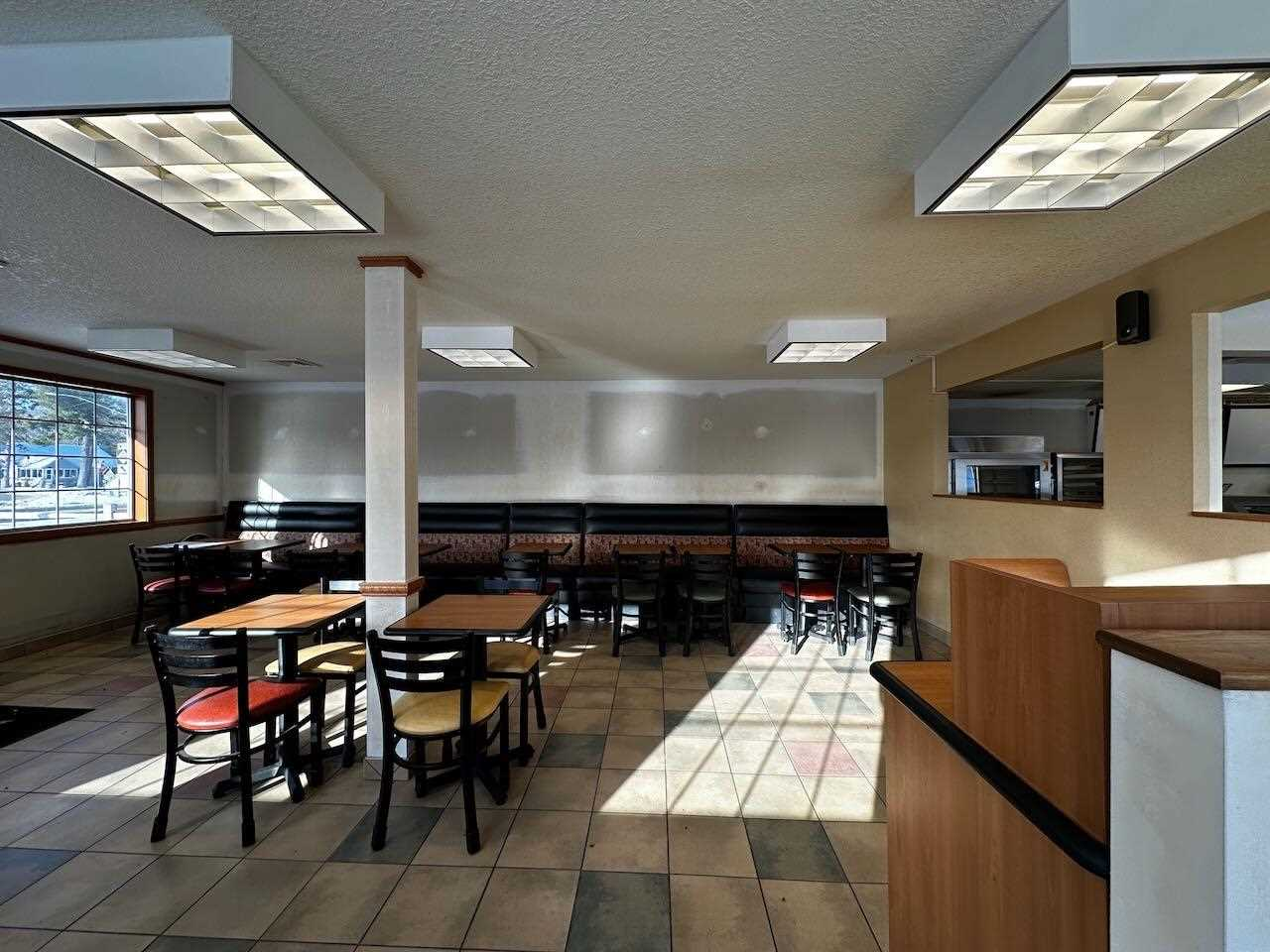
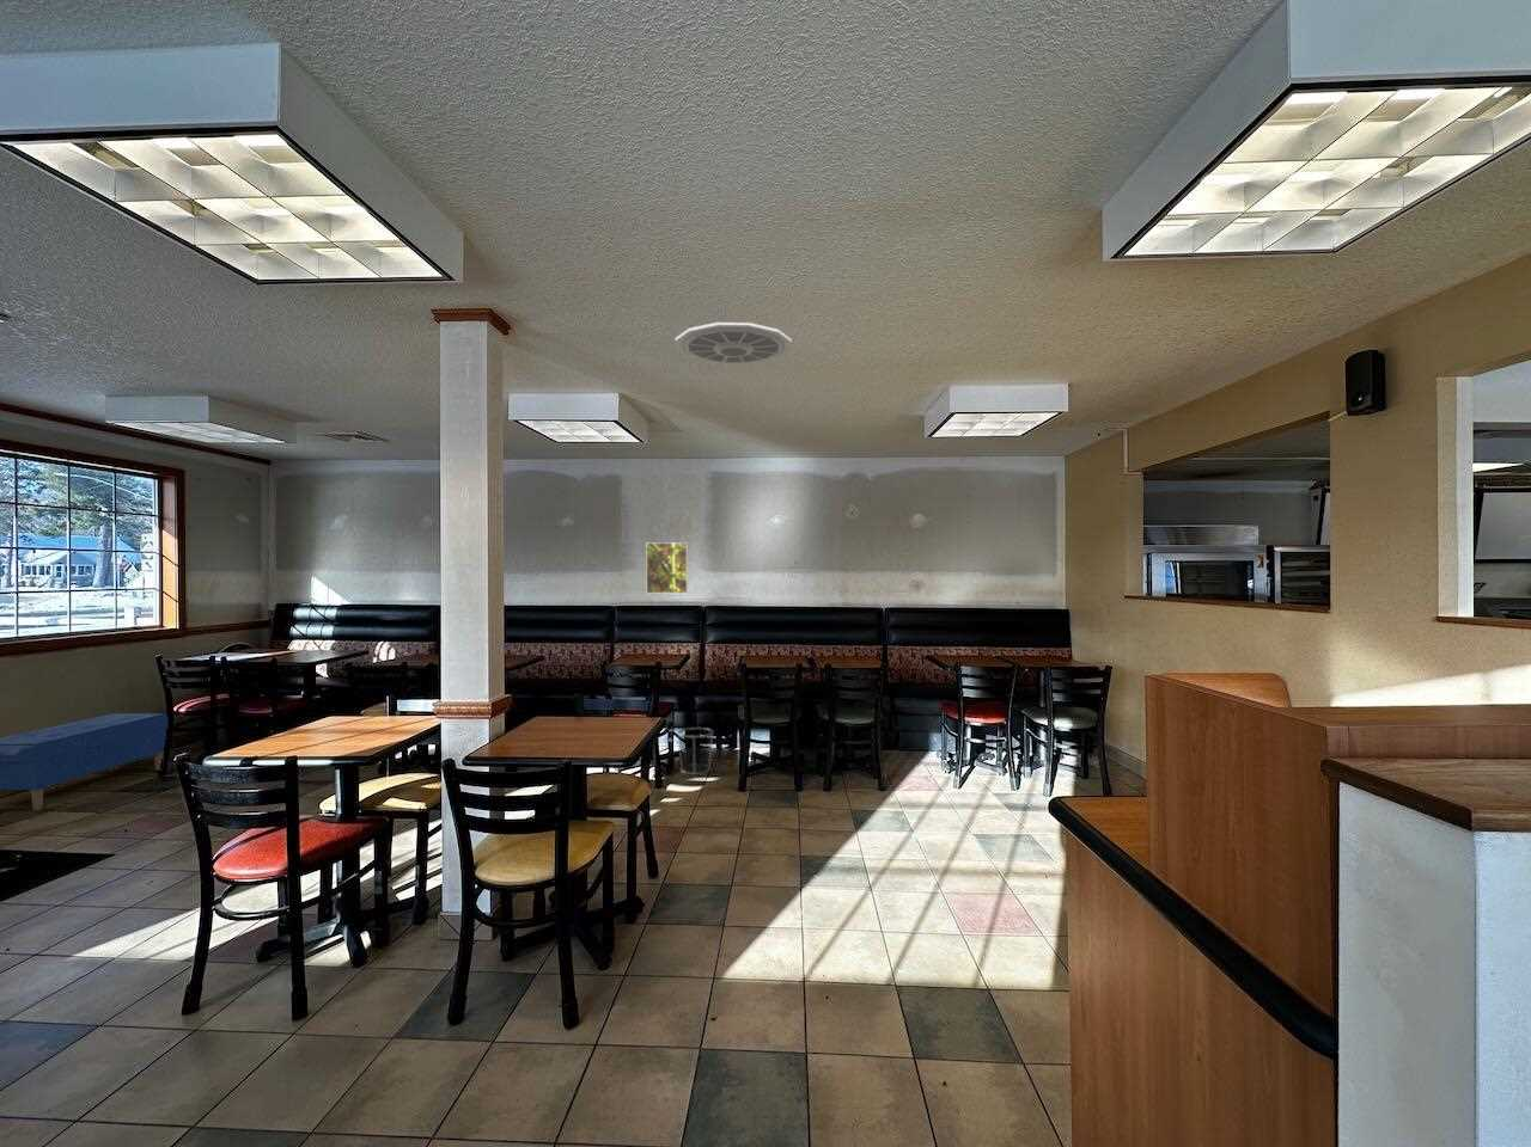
+ waste bin [676,727,714,776]
+ ceiling vent [675,322,793,365]
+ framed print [645,541,690,594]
+ bench [0,712,169,811]
